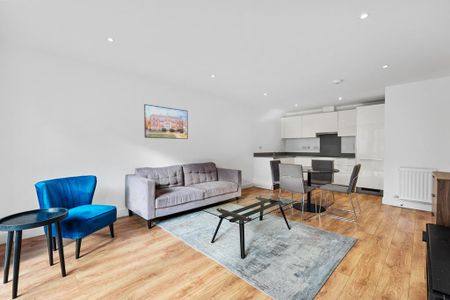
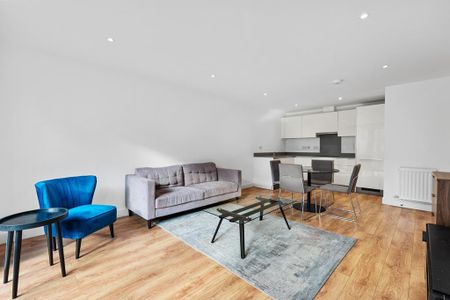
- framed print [143,103,189,140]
